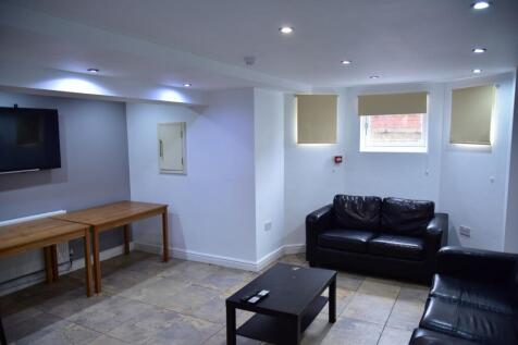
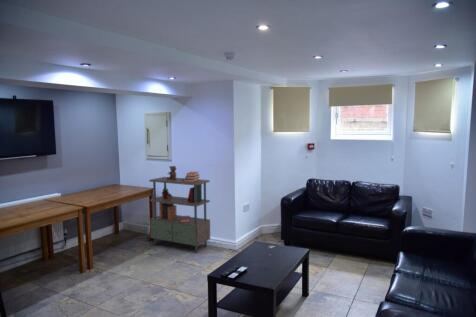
+ shelving unit [148,165,211,253]
